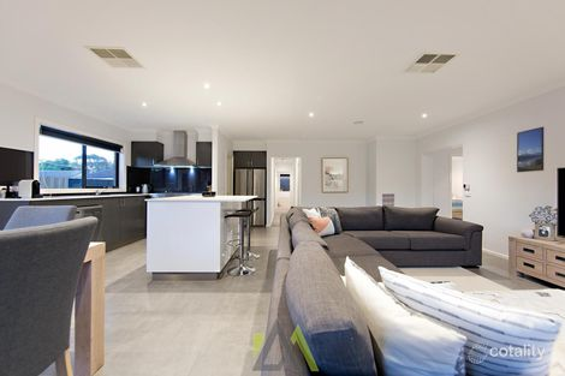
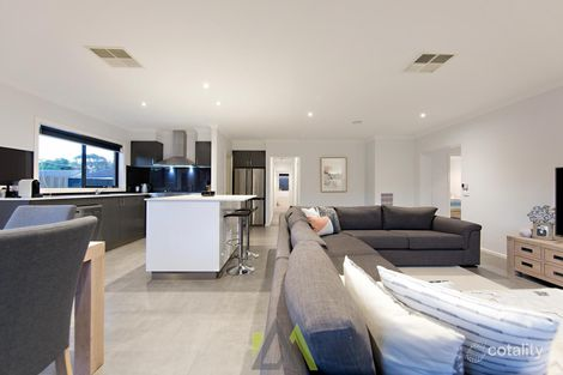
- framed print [516,126,545,173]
